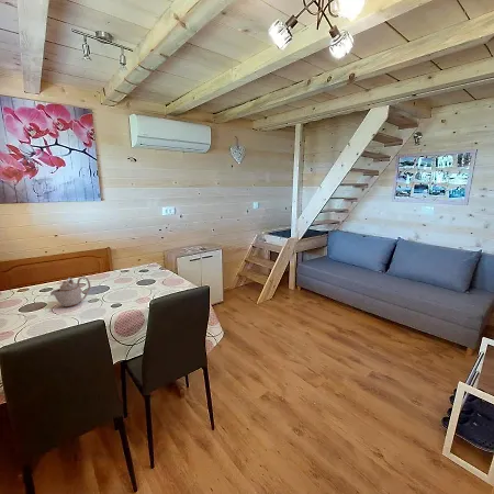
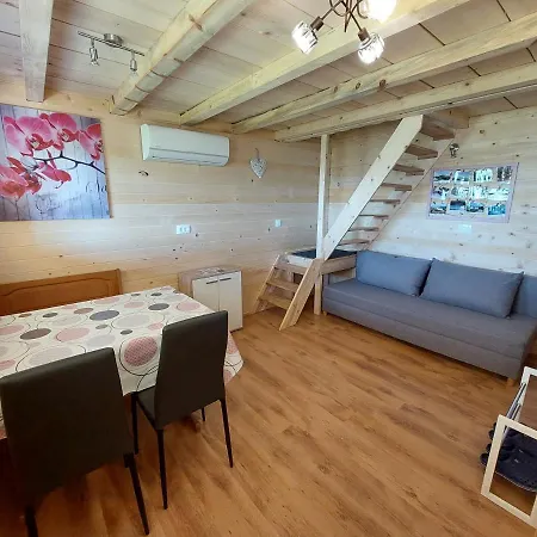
- teapot [49,276,91,307]
